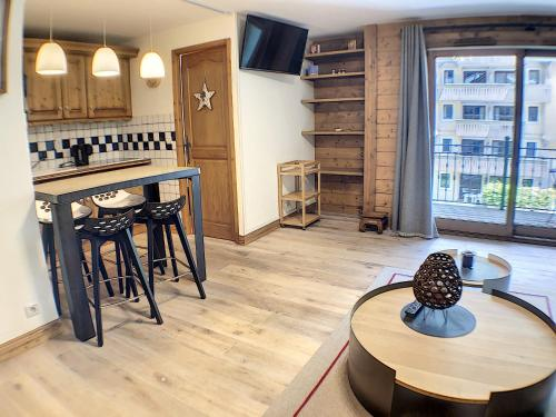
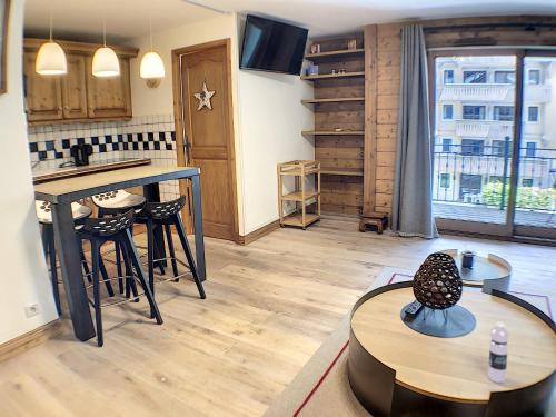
+ water bottle [487,321,510,384]
